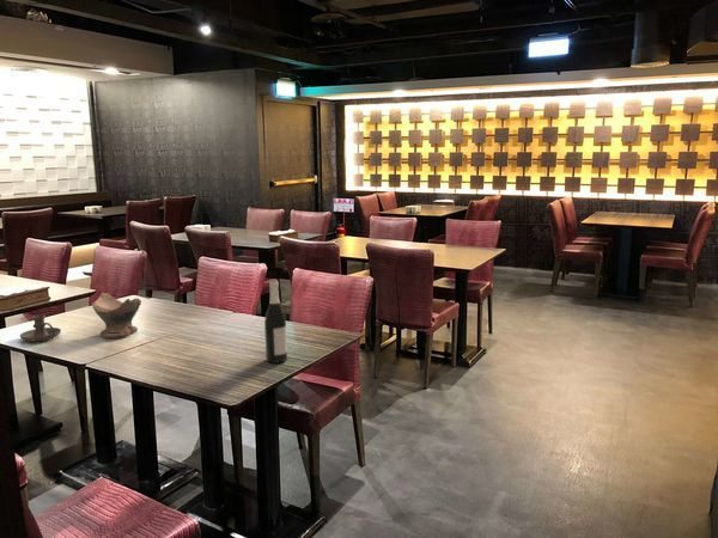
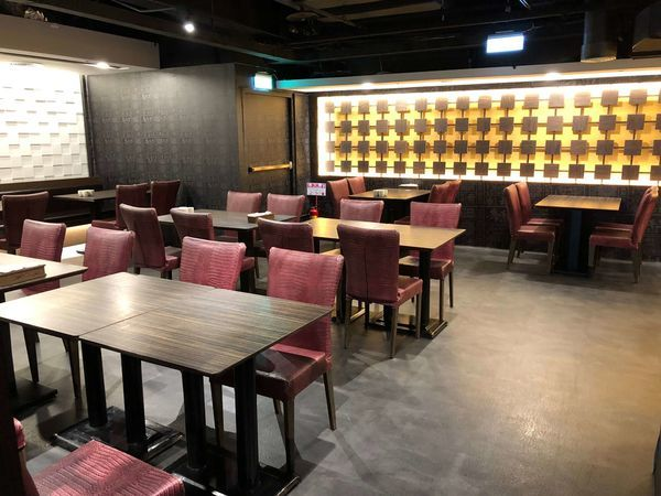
- wine bottle [263,279,288,365]
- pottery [91,292,142,338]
- candle holder [19,313,62,342]
